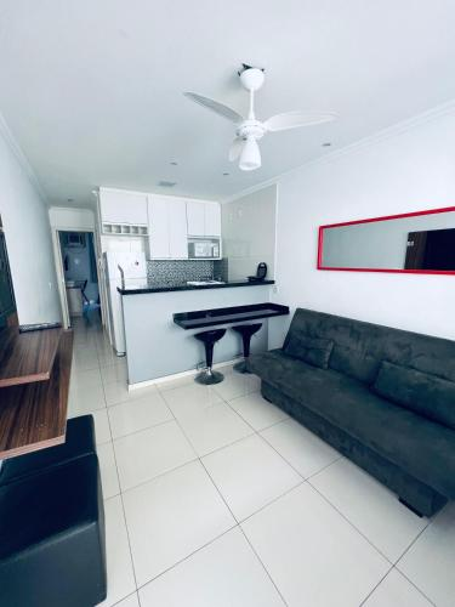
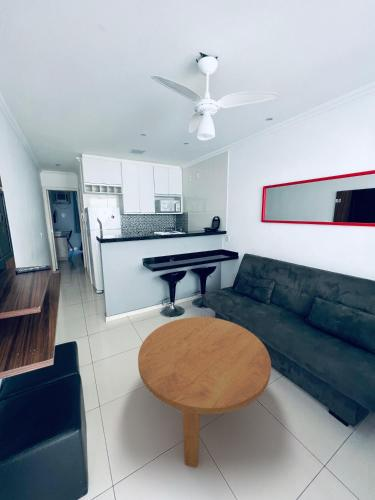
+ coffee table [137,316,272,469]
